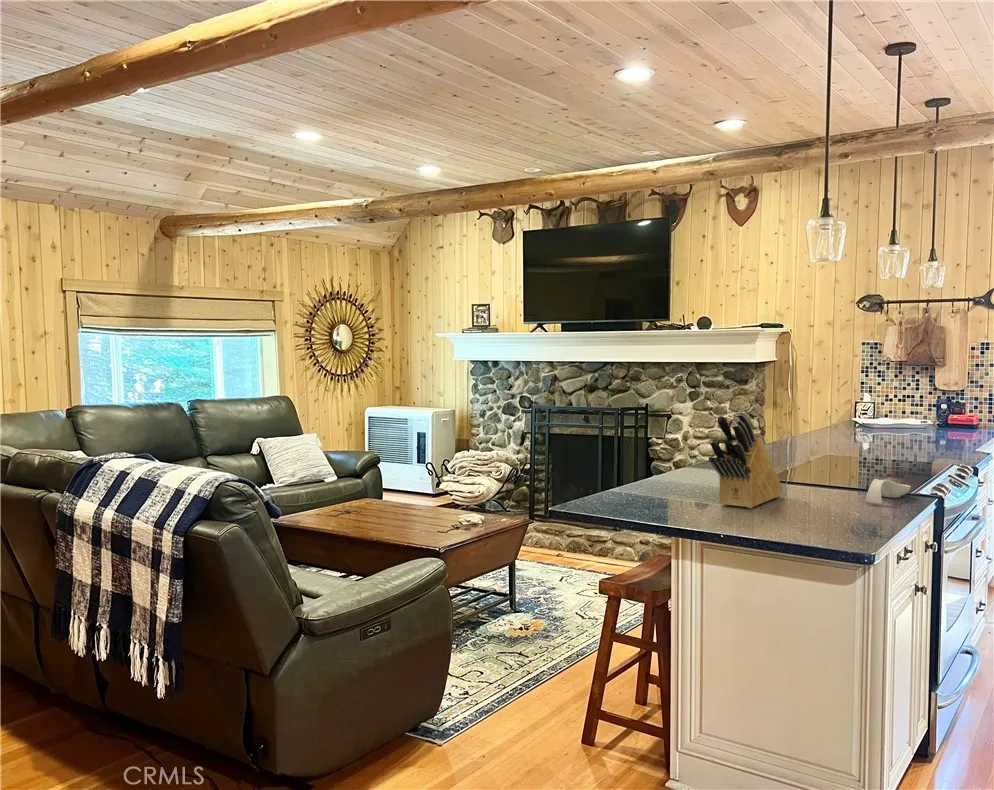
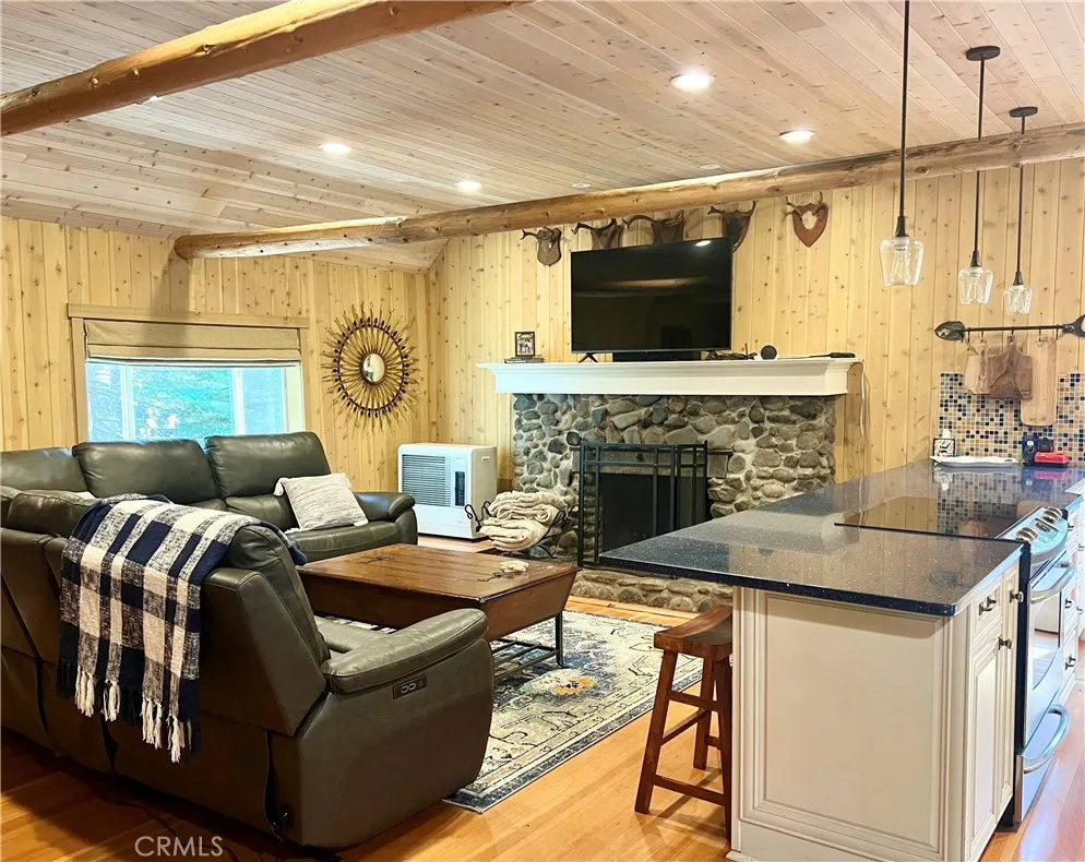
- spoon rest [865,478,912,505]
- knife block [708,411,783,509]
